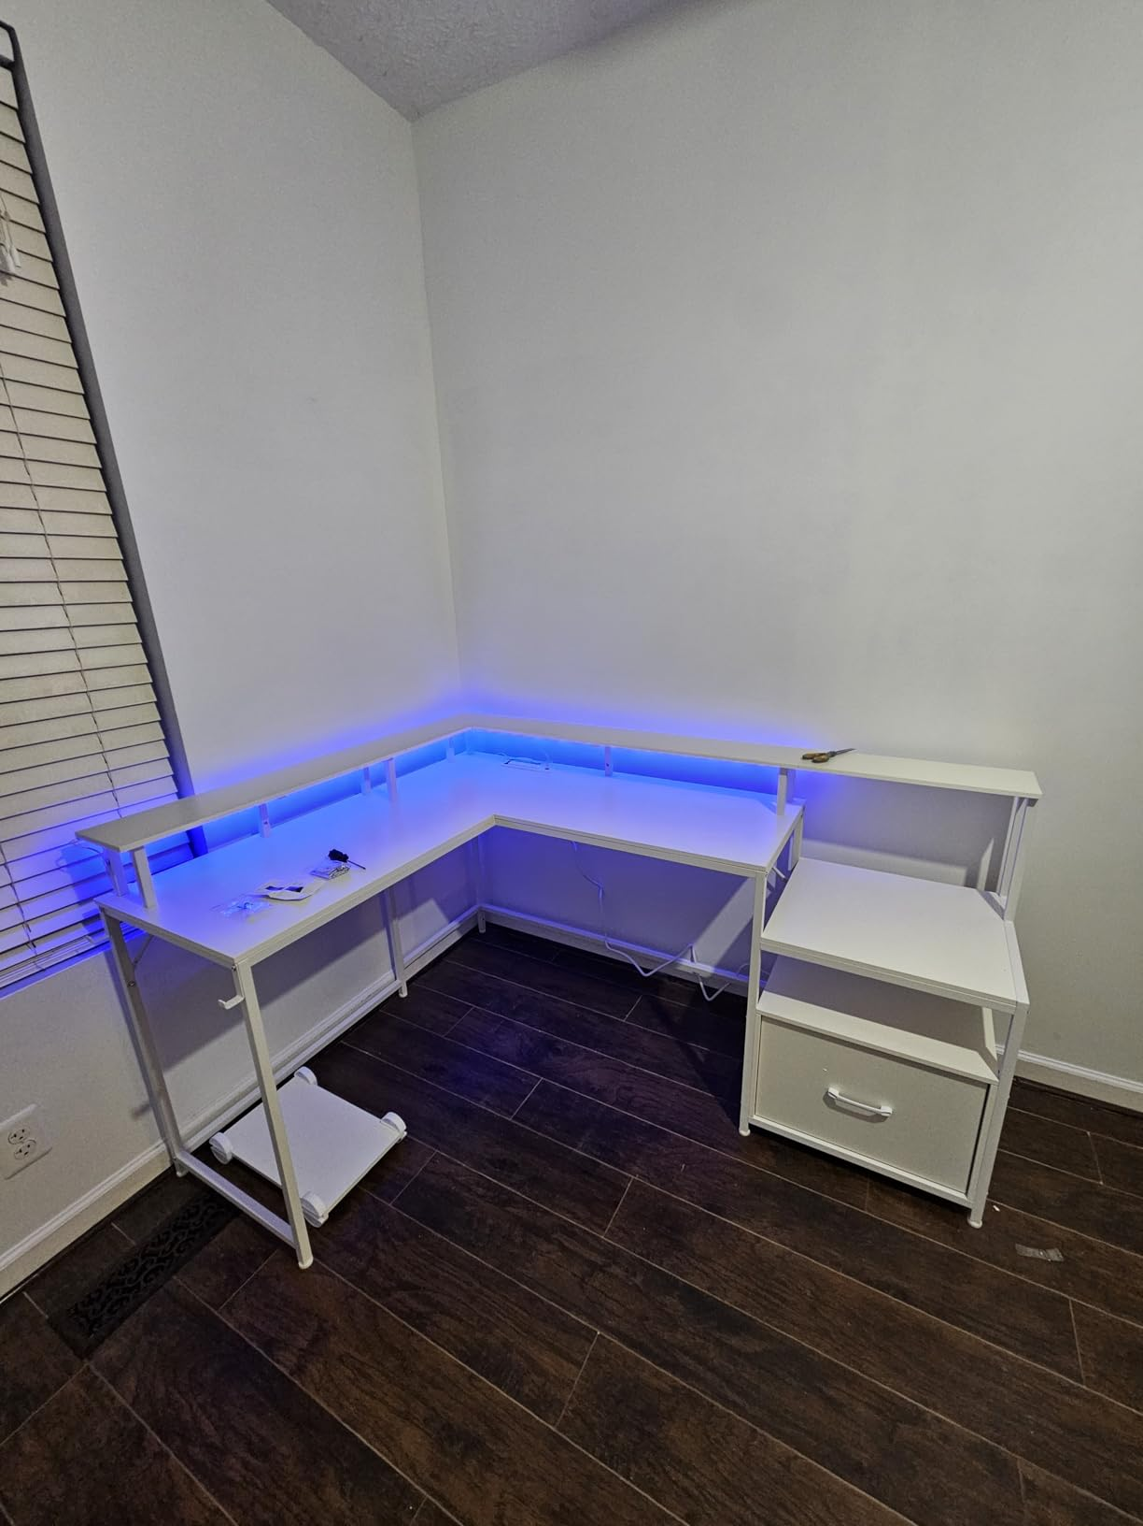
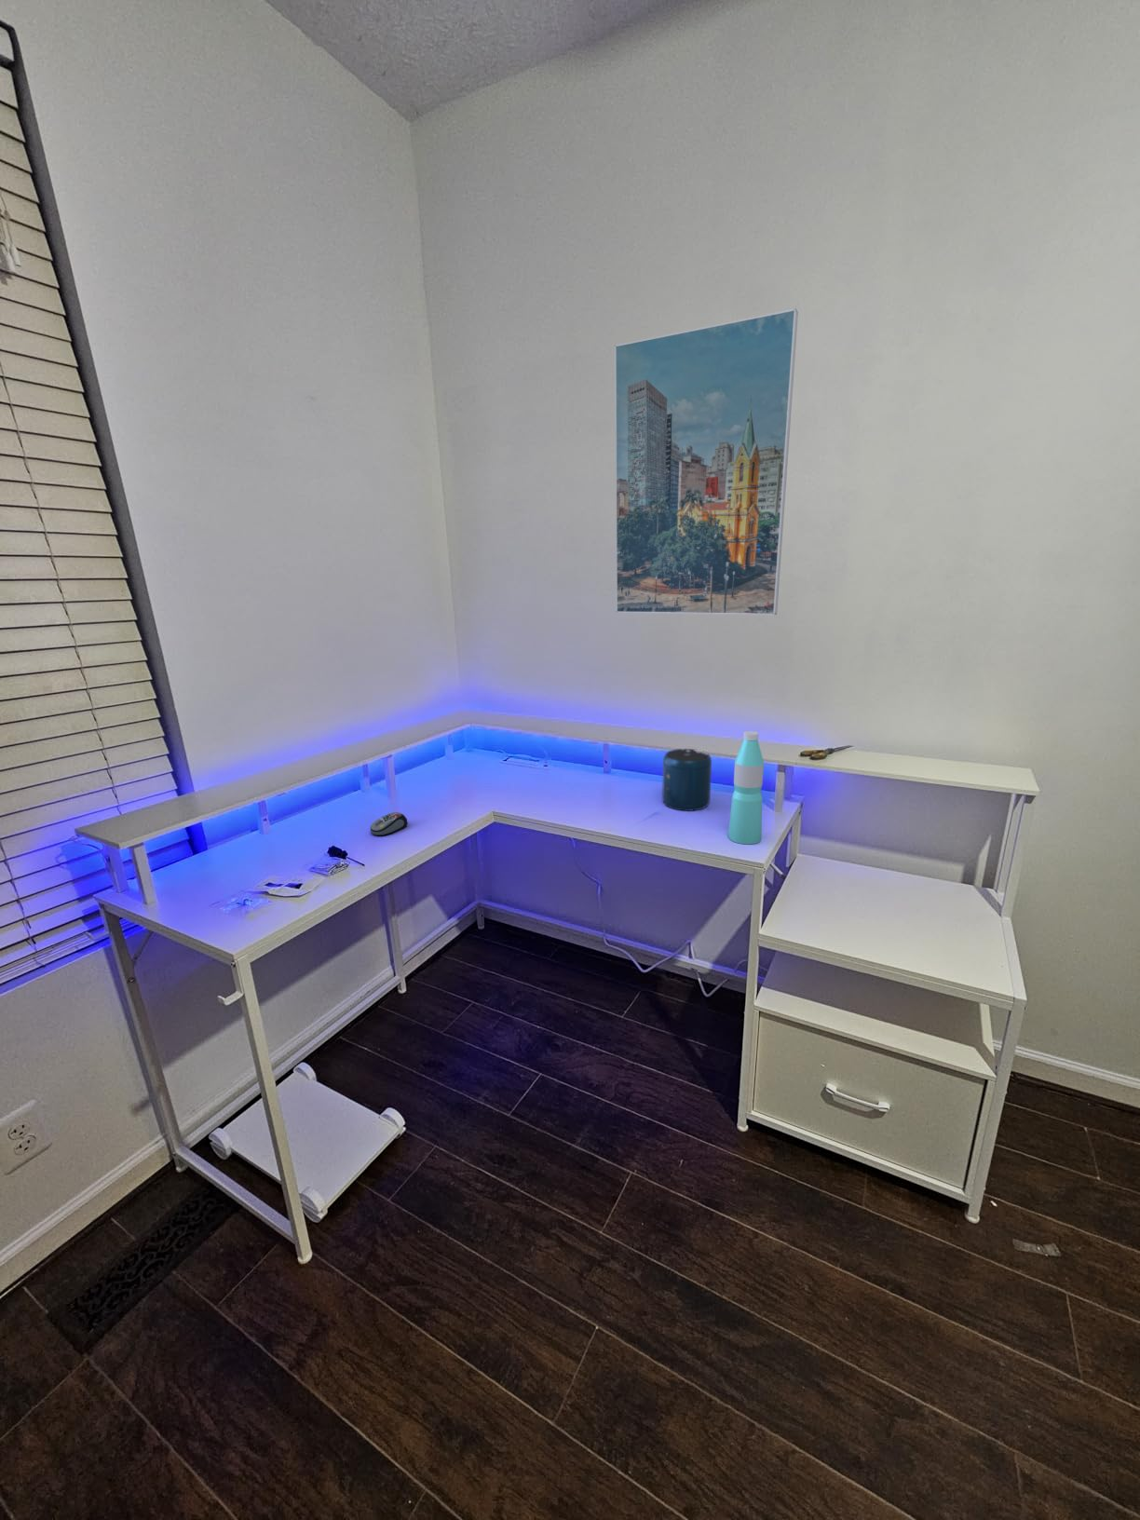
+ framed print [614,308,799,615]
+ water bottle [727,730,765,845]
+ speaker [661,748,712,813]
+ computer mouse [370,811,408,837]
